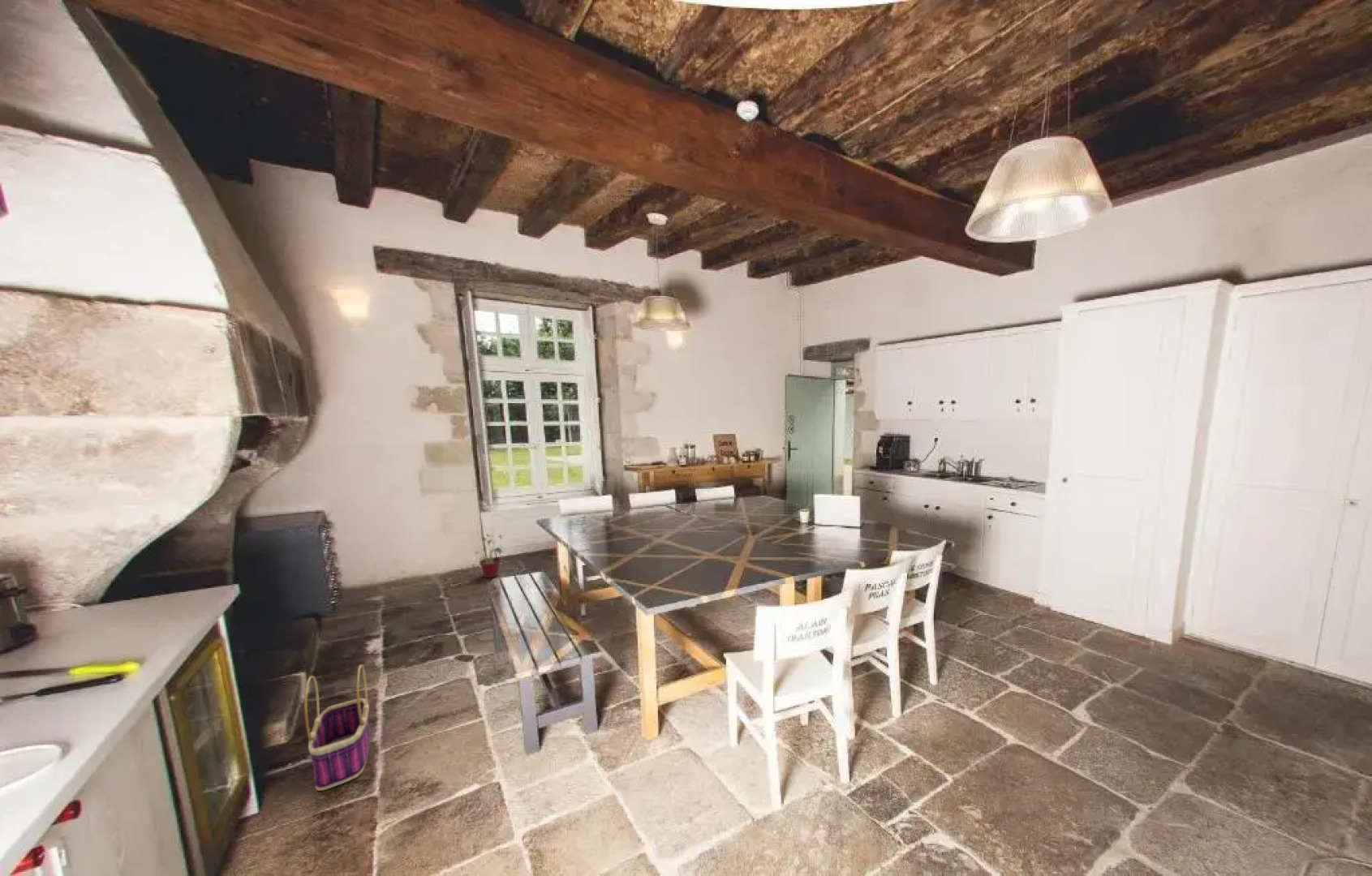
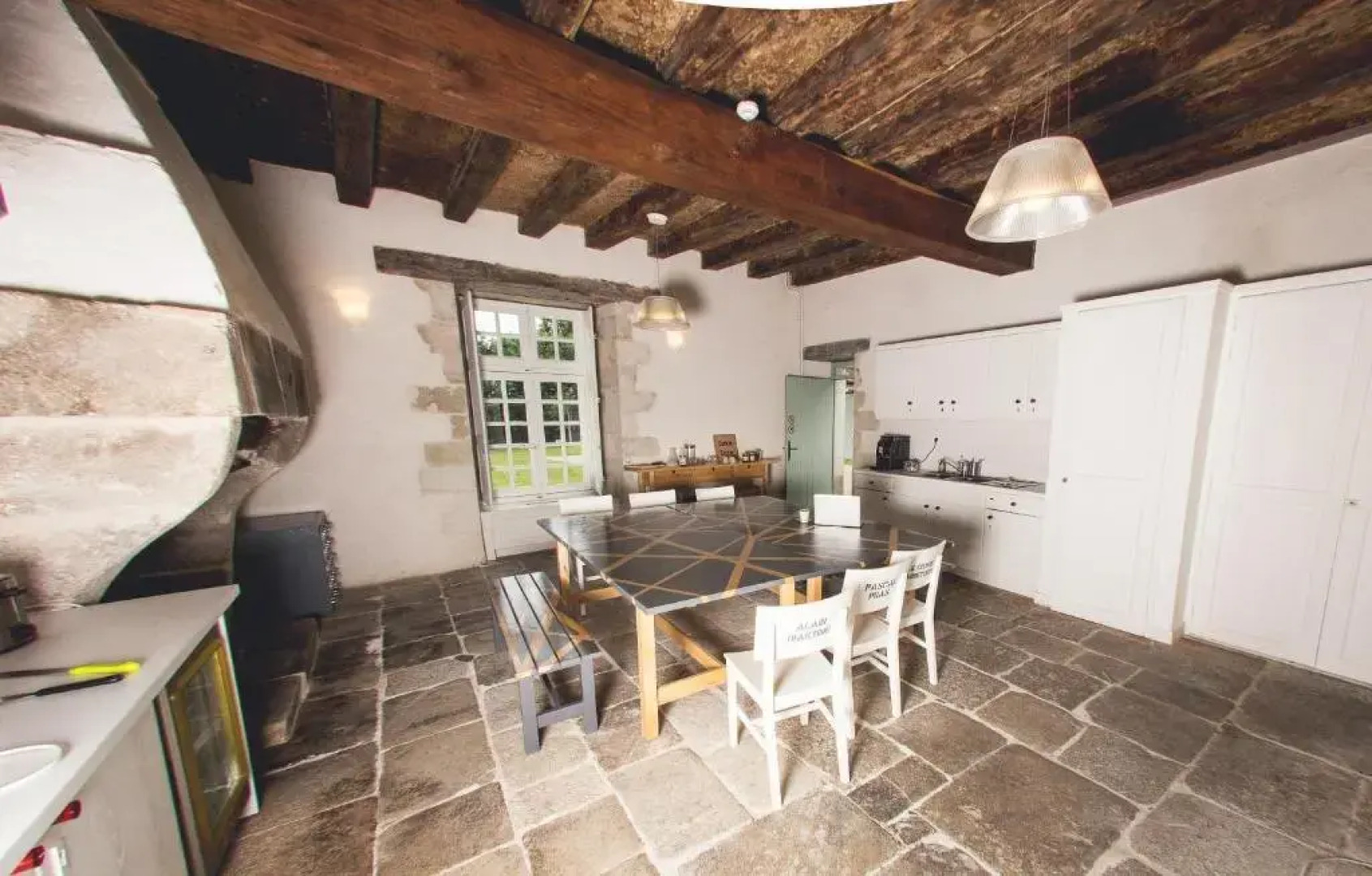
- potted plant [474,533,505,578]
- basket [303,663,371,792]
